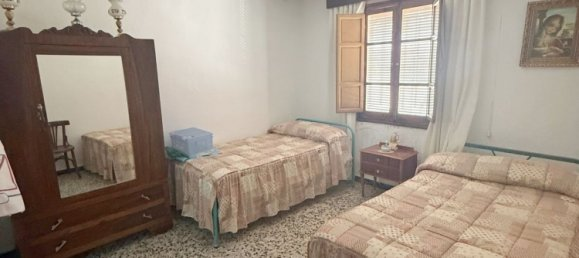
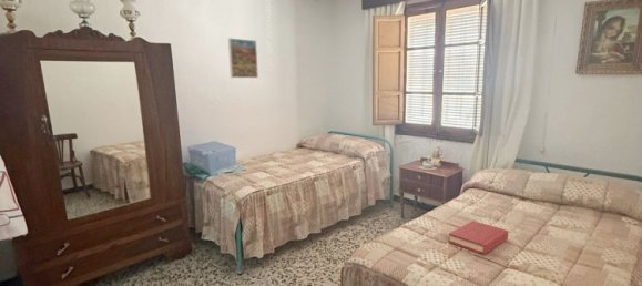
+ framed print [227,37,259,79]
+ hardback book [448,219,509,256]
